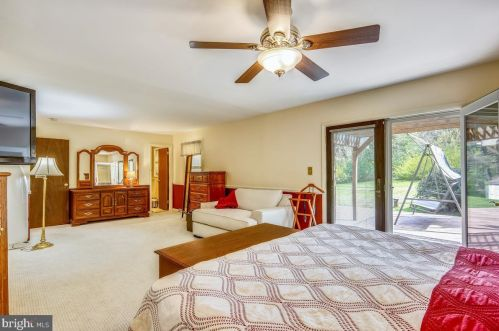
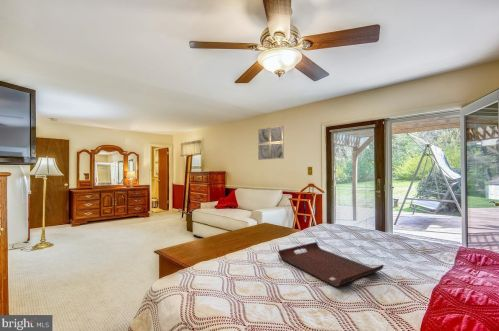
+ serving tray [277,241,385,288]
+ wall art [257,125,285,161]
